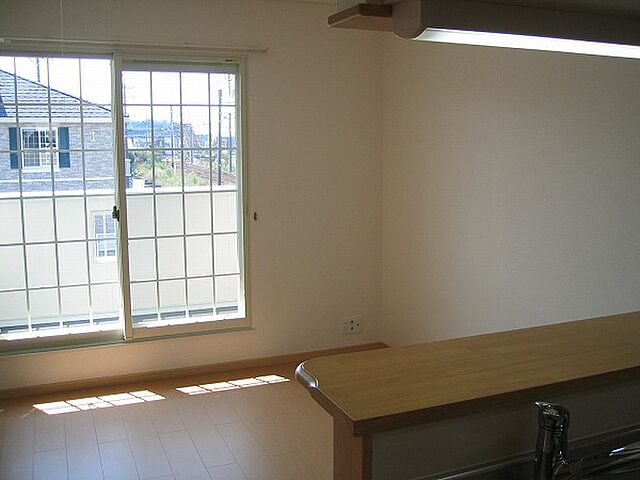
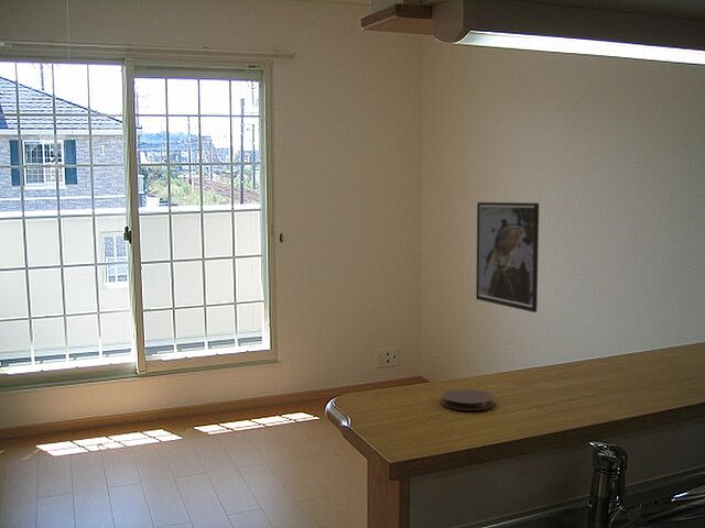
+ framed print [475,201,540,314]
+ coaster [441,388,496,411]
